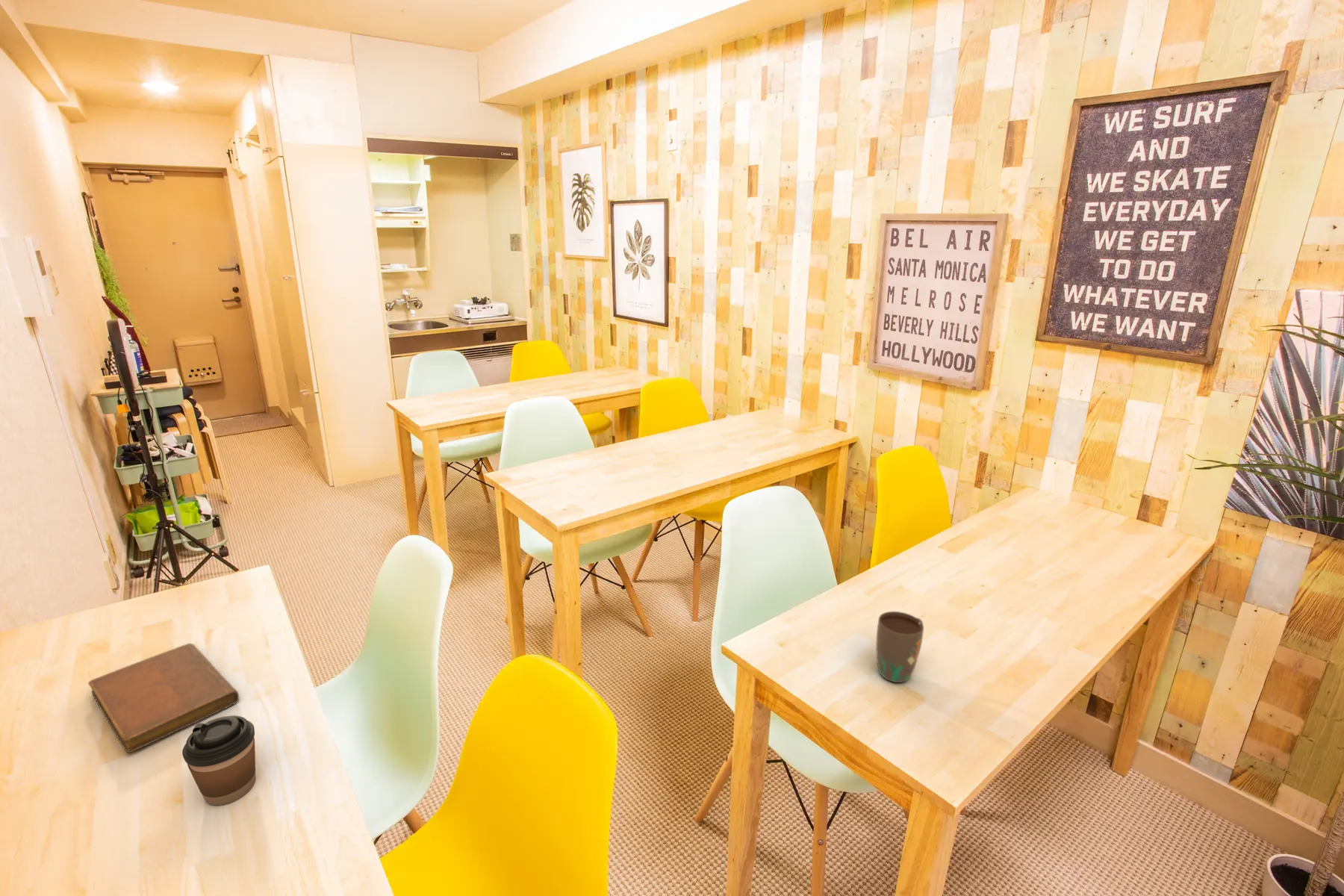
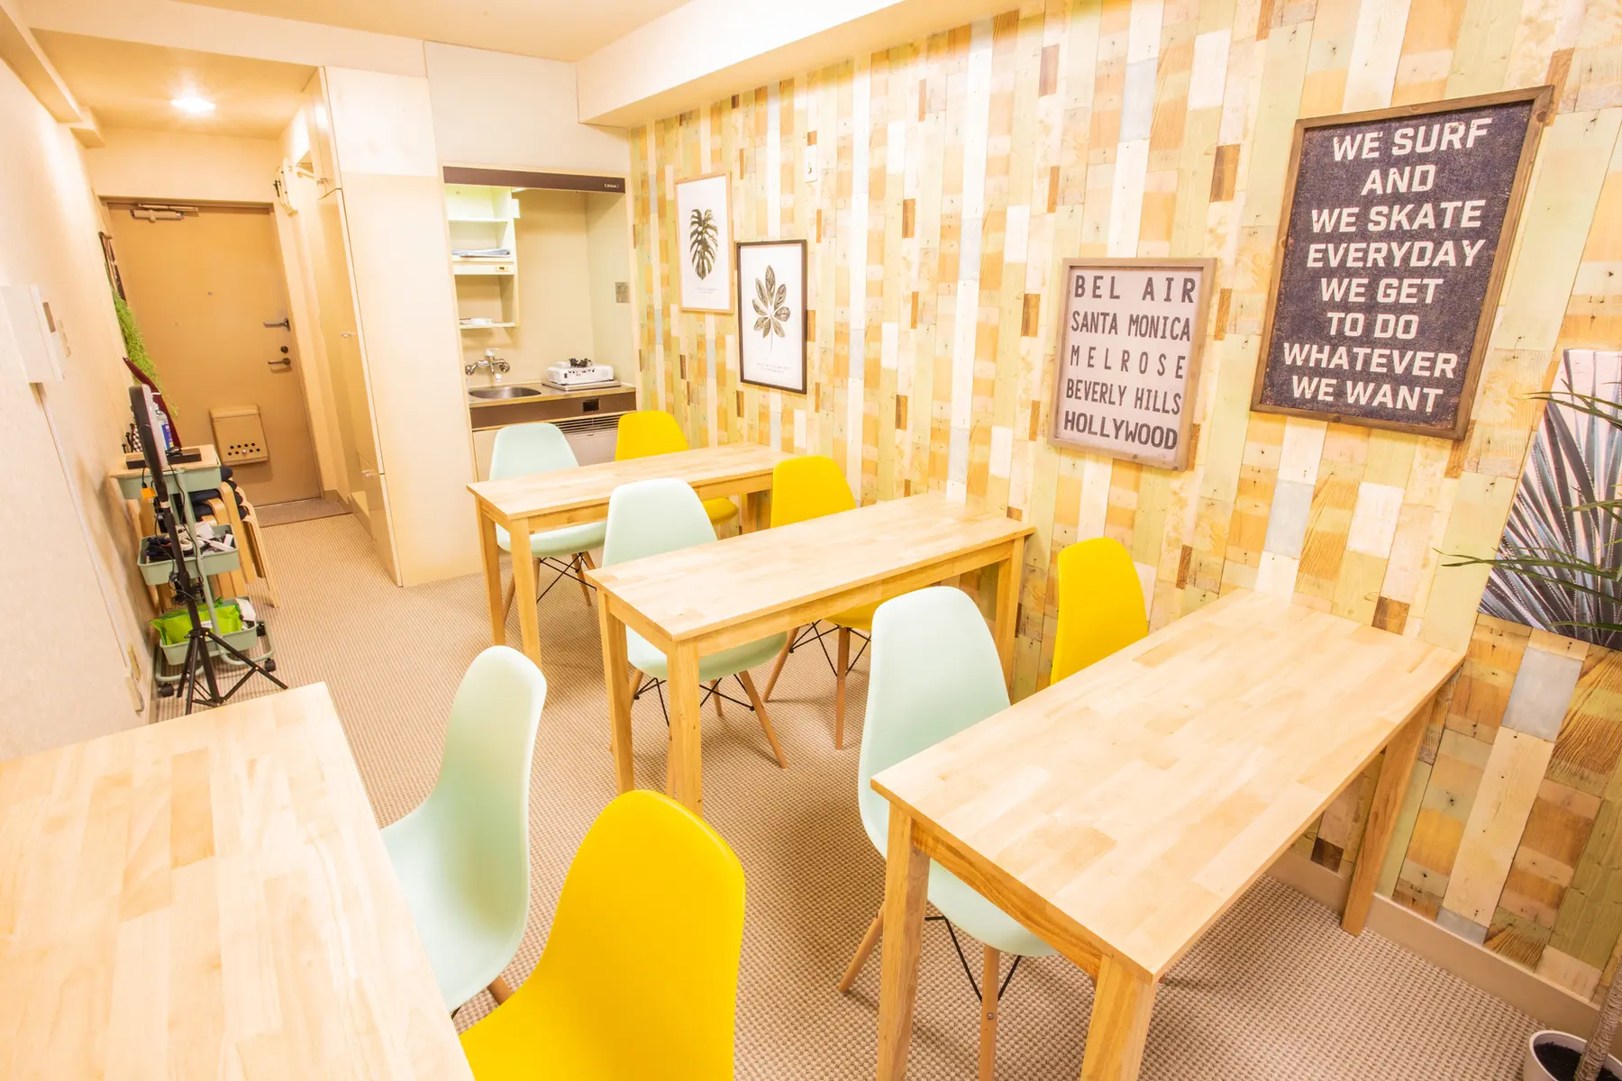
- notebook [87,643,240,754]
- mug [875,611,924,683]
- coffee cup [181,715,256,806]
